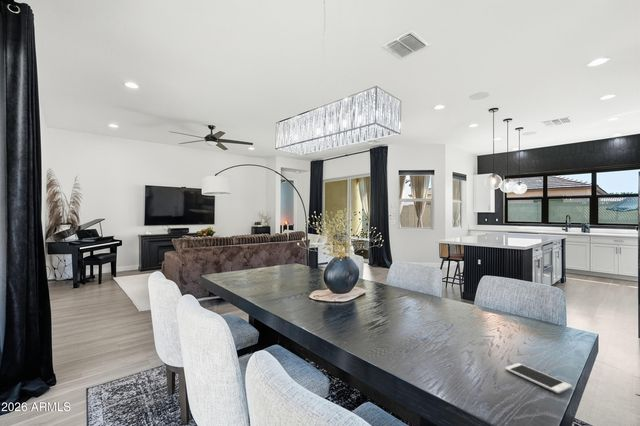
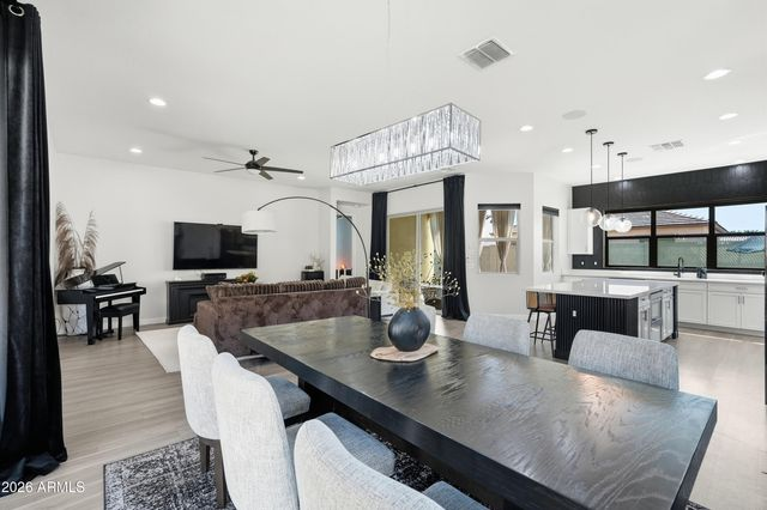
- cell phone [504,362,573,394]
